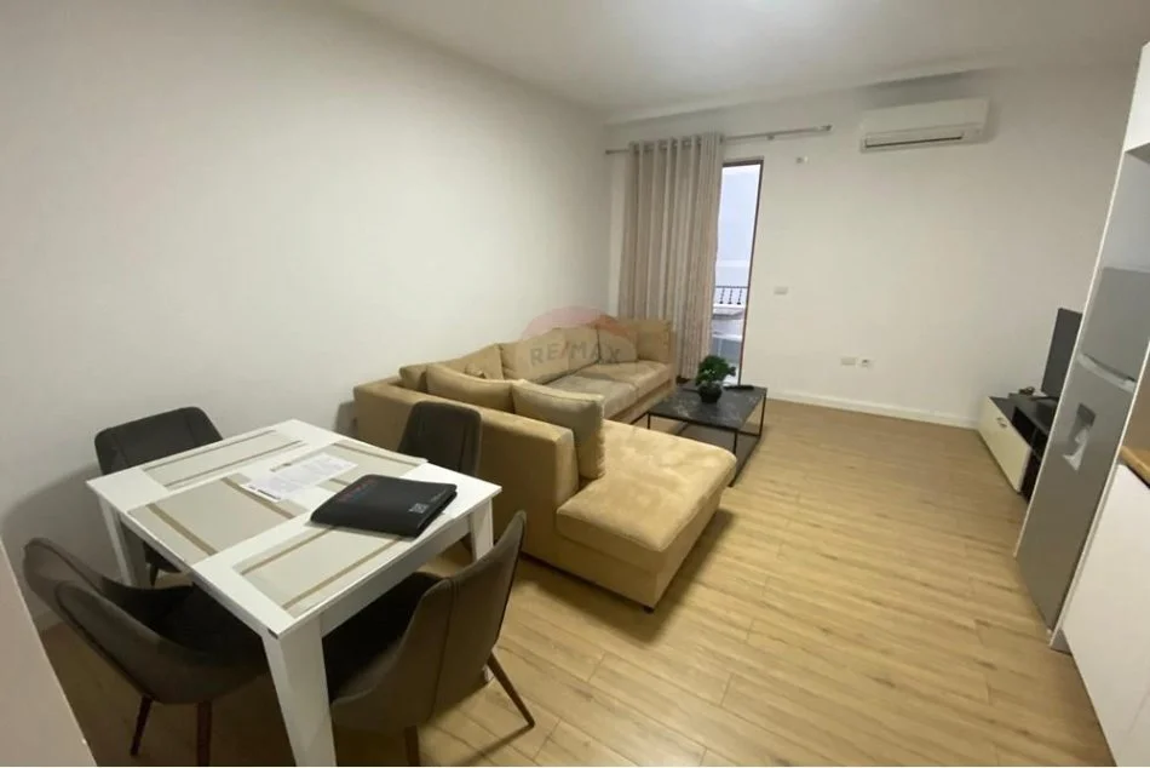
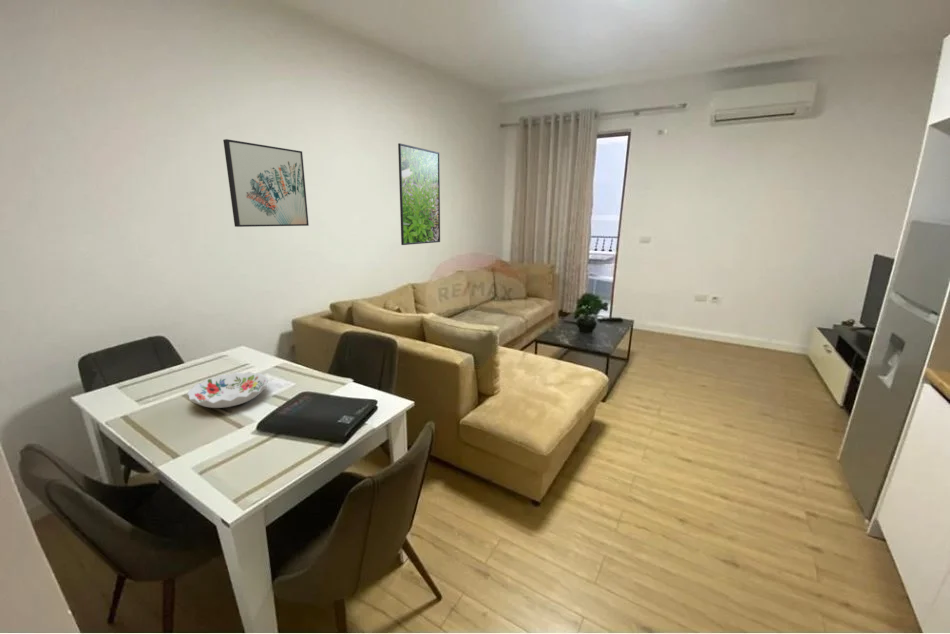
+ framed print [397,142,441,246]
+ wall art [222,138,310,228]
+ decorative bowl [186,371,269,409]
